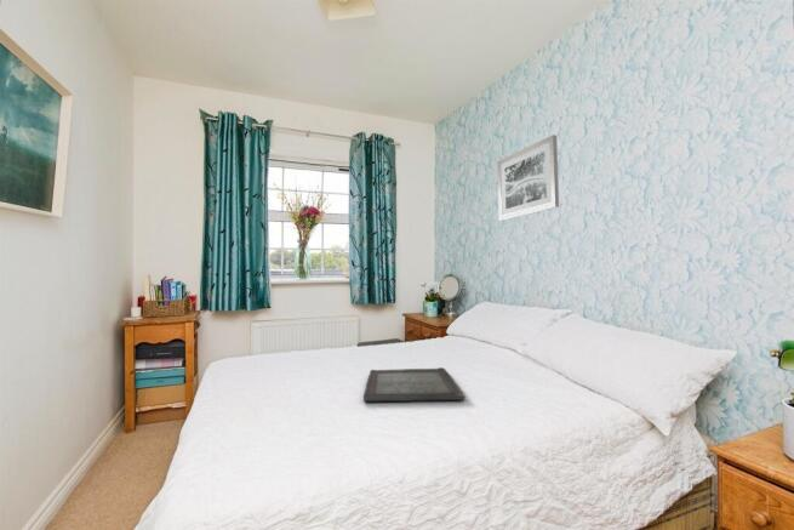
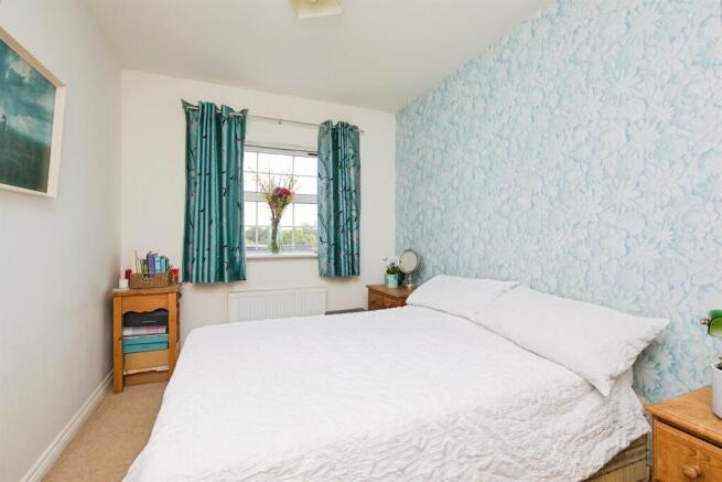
- serving tray [362,366,467,403]
- wall art [496,133,560,222]
